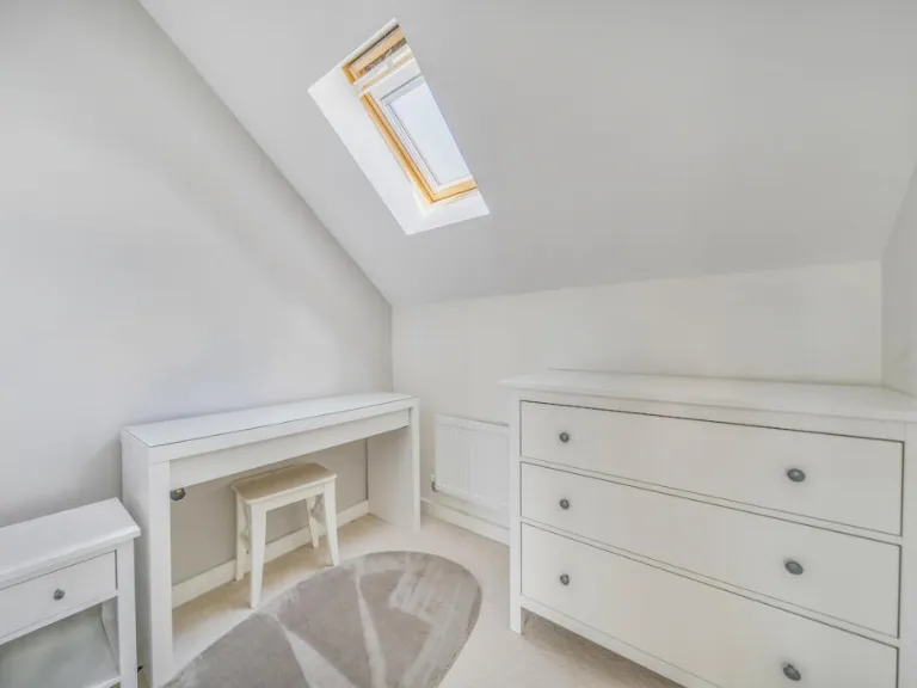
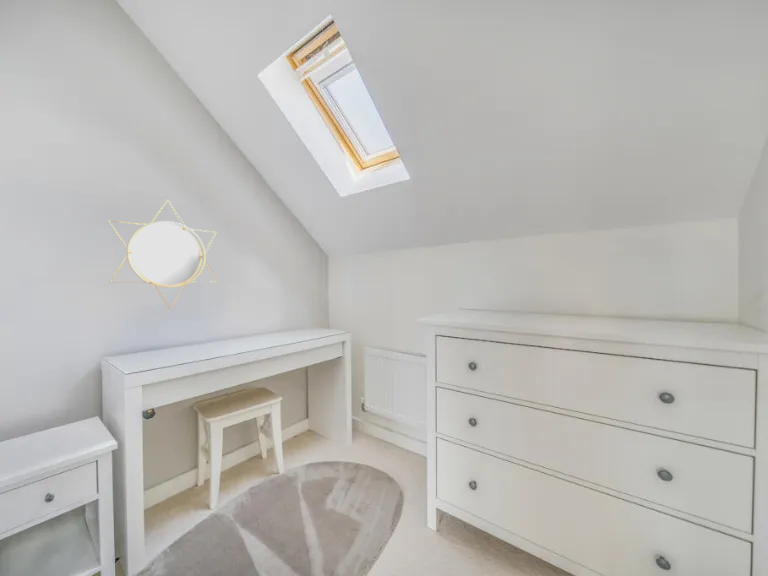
+ home mirror [107,199,218,310]
